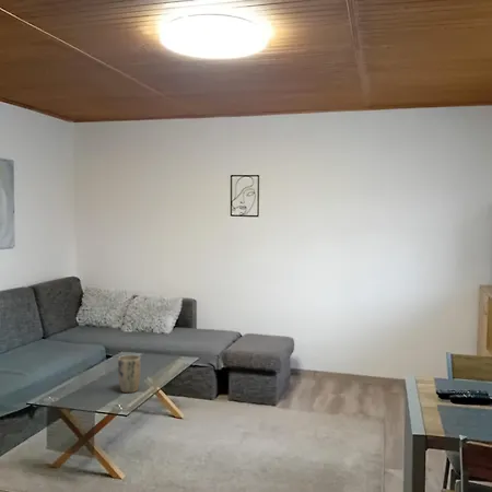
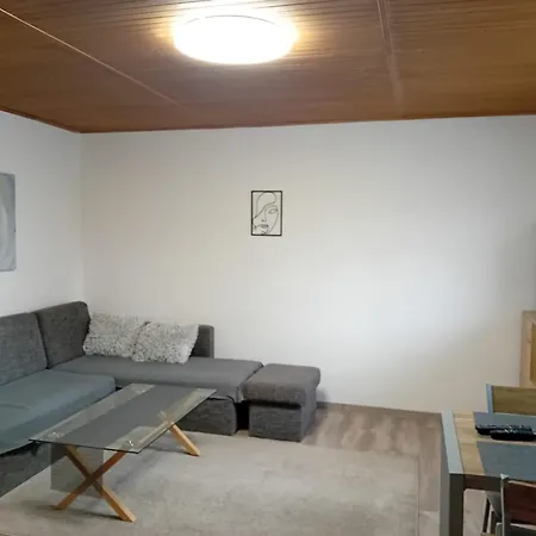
- plant pot [117,354,142,394]
